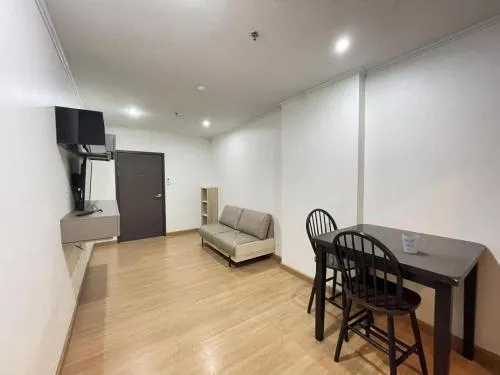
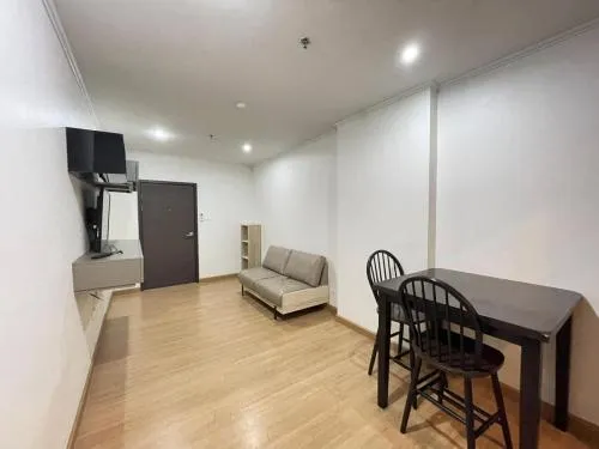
- mug [401,233,427,254]
